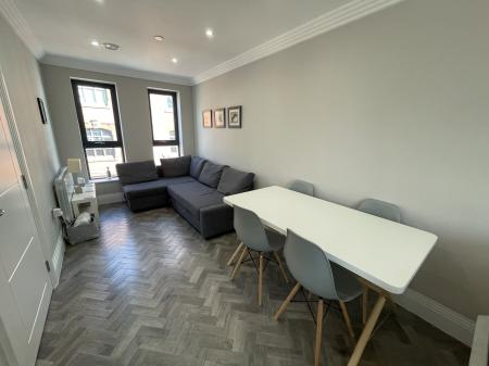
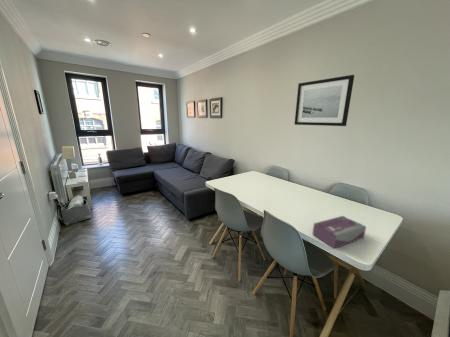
+ tissue box [311,215,367,250]
+ wall art [293,74,355,127]
